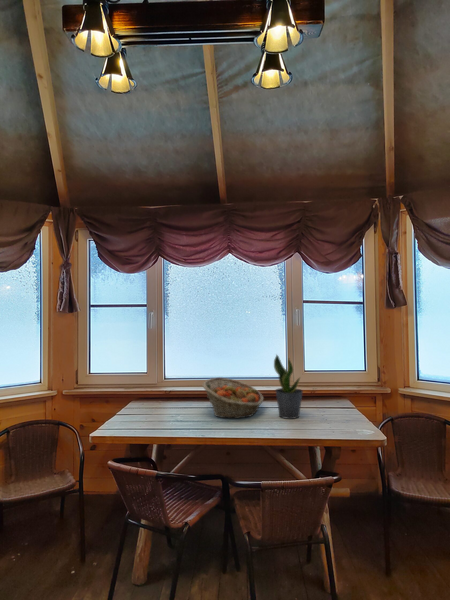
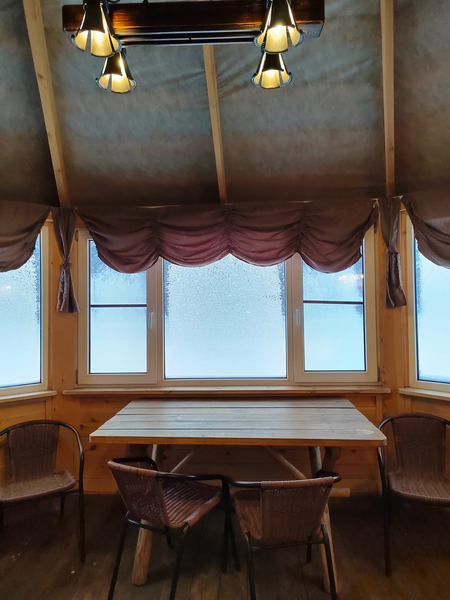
- potted plant [273,353,304,420]
- fruit basket [202,376,265,419]
